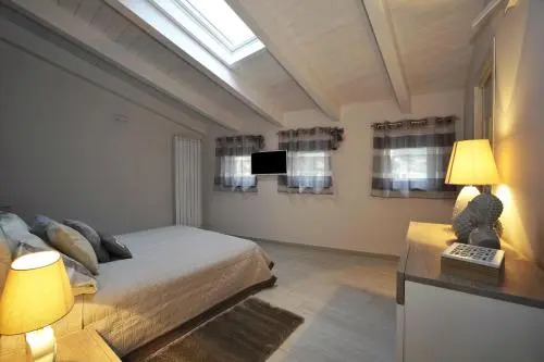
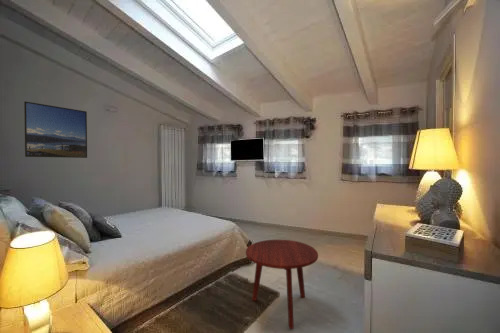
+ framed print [23,101,88,159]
+ side table [245,239,319,330]
